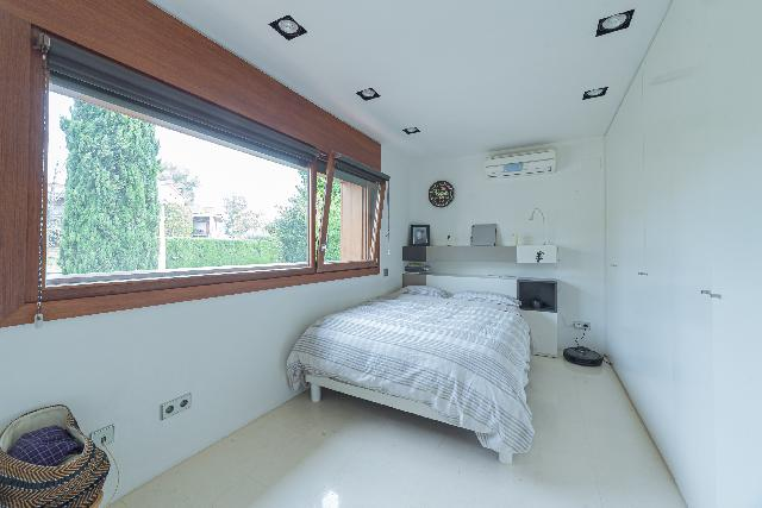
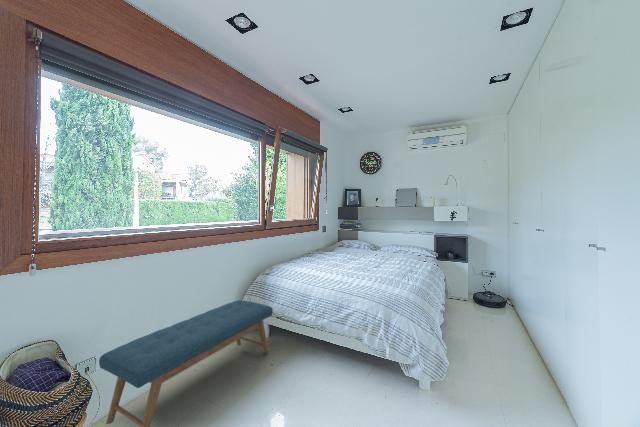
+ bench [98,299,274,427]
